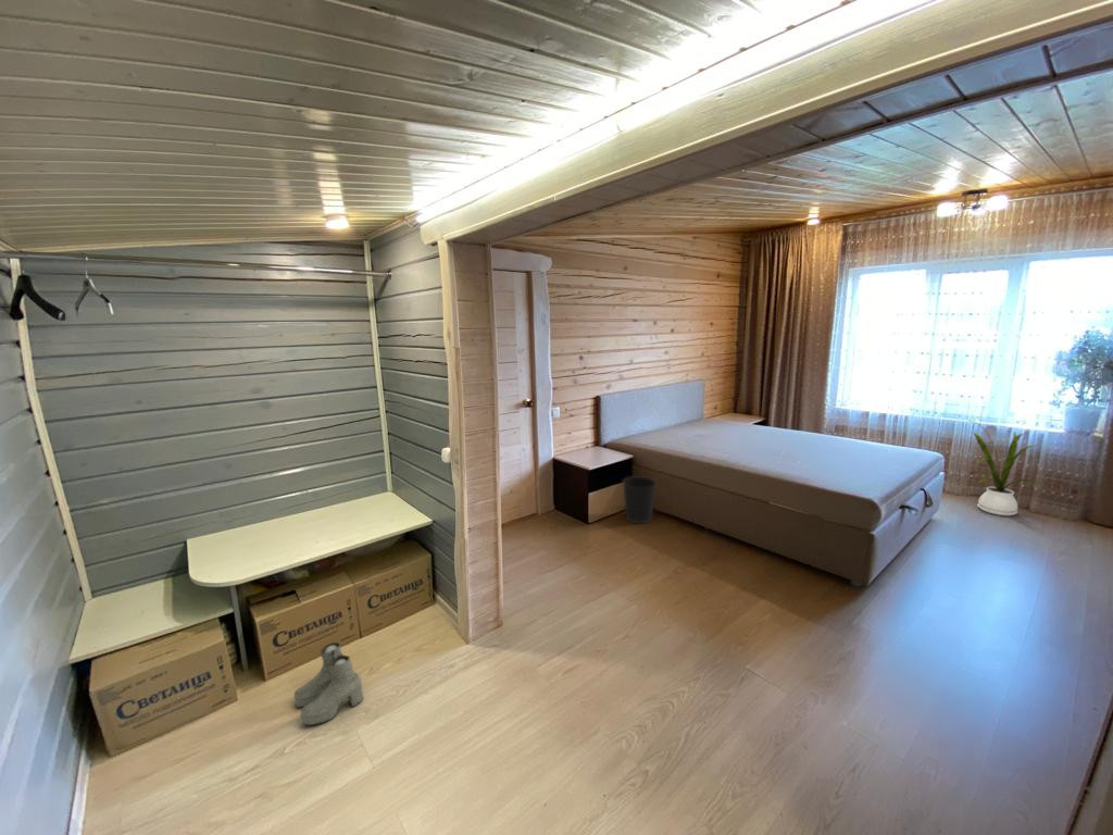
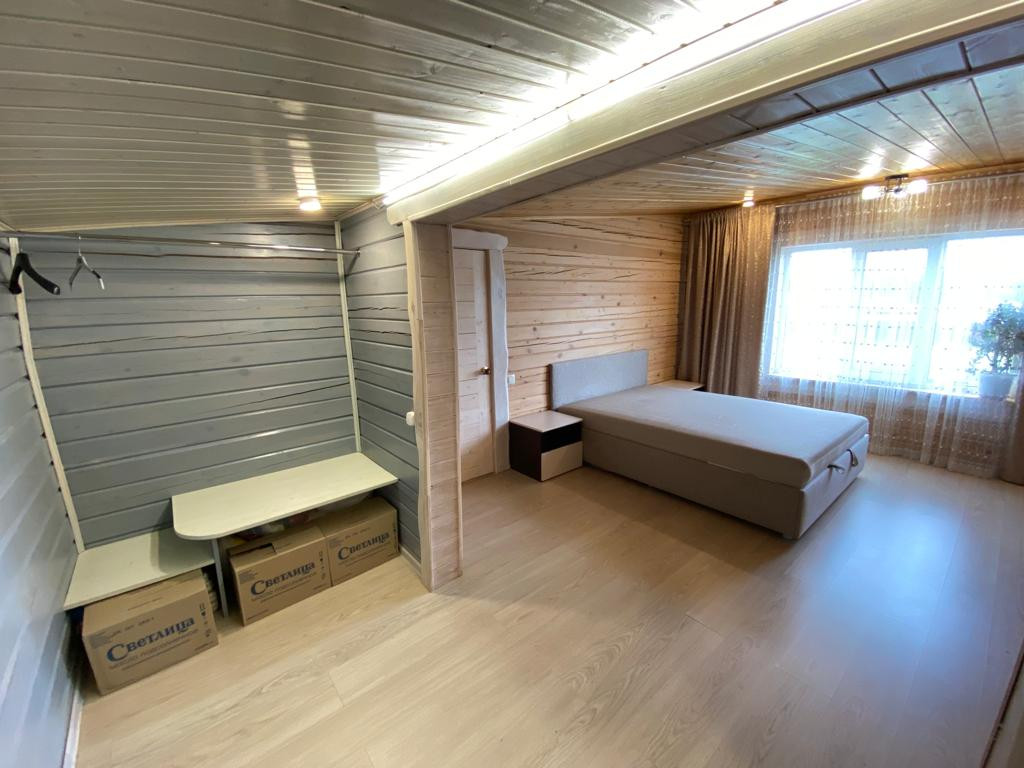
- house plant [970,420,1038,516]
- wastebasket [622,475,658,524]
- boots [293,641,364,726]
